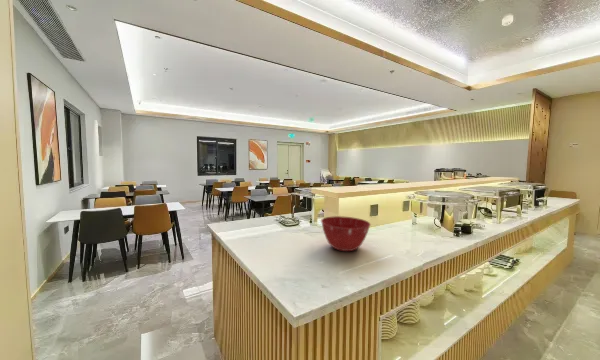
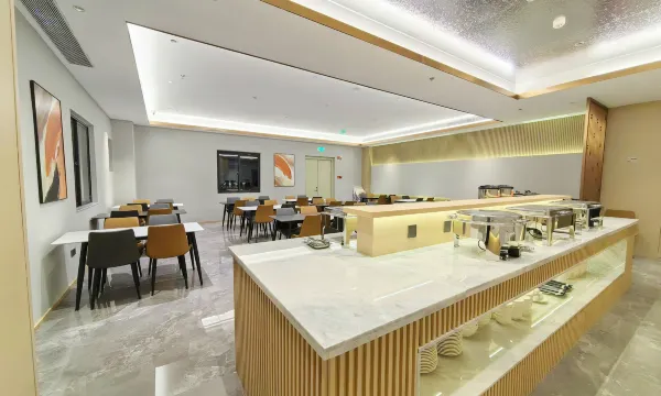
- mixing bowl [320,215,372,252]
